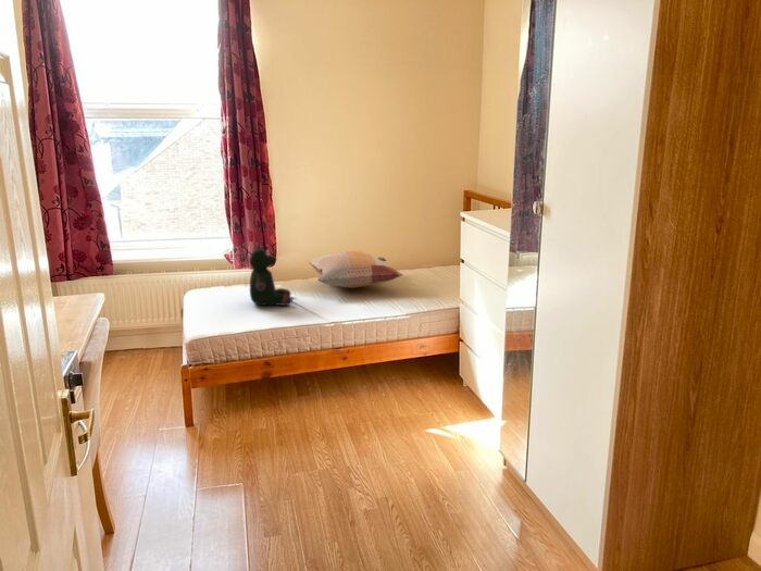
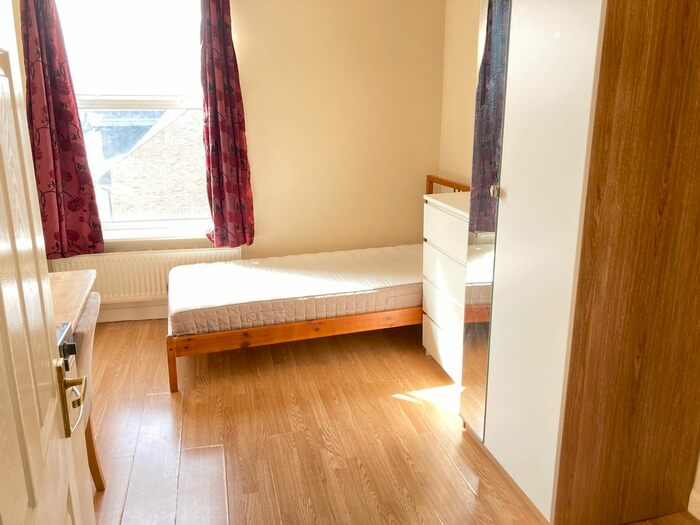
- stuffed bear [248,239,294,307]
- decorative pillow [309,249,404,289]
